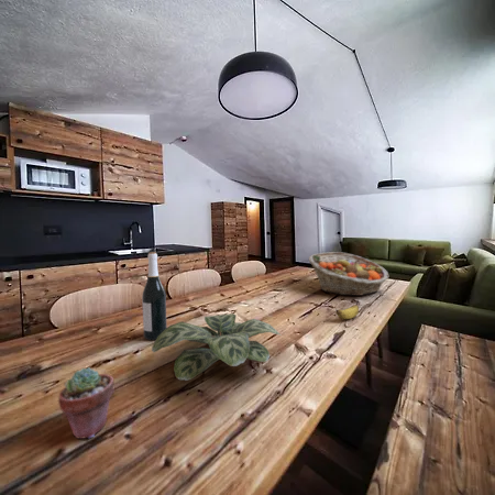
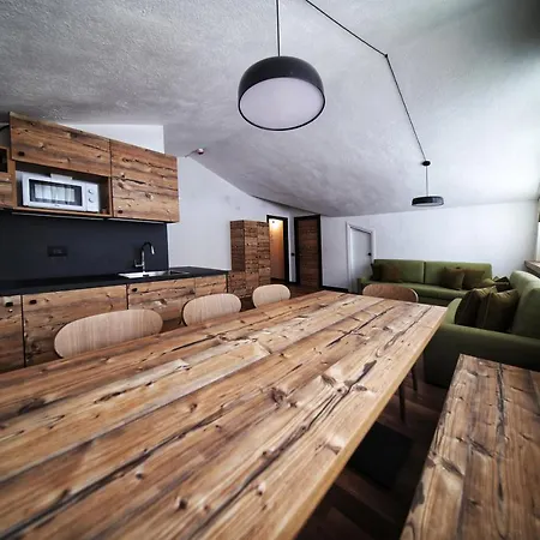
- fruit basket [308,251,389,297]
- banana [334,299,360,320]
- plant [151,312,282,382]
- potted succulent [57,366,114,440]
- wine bottle [141,251,168,341]
